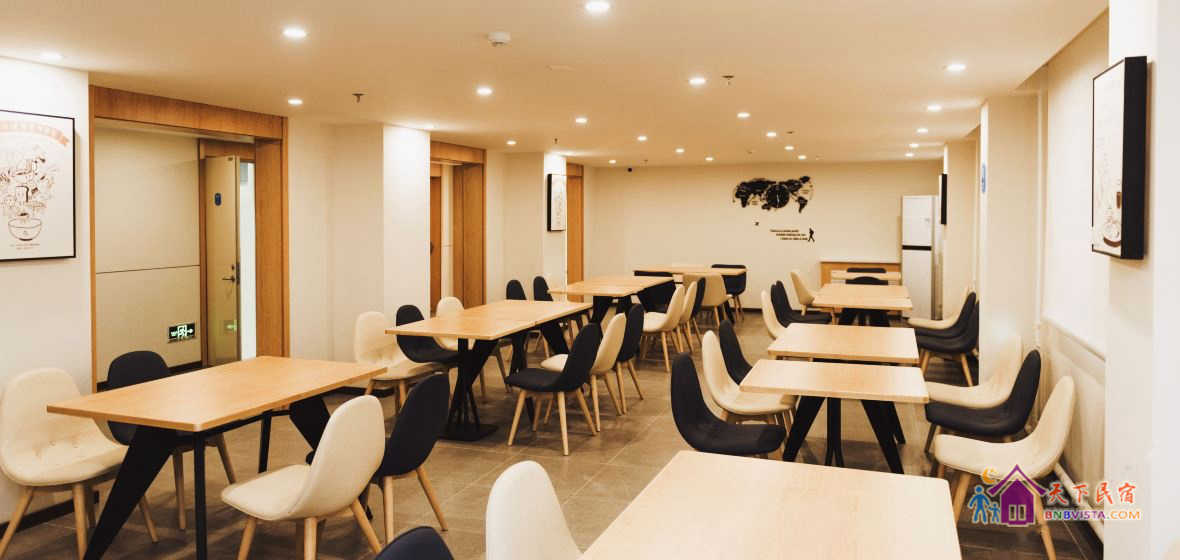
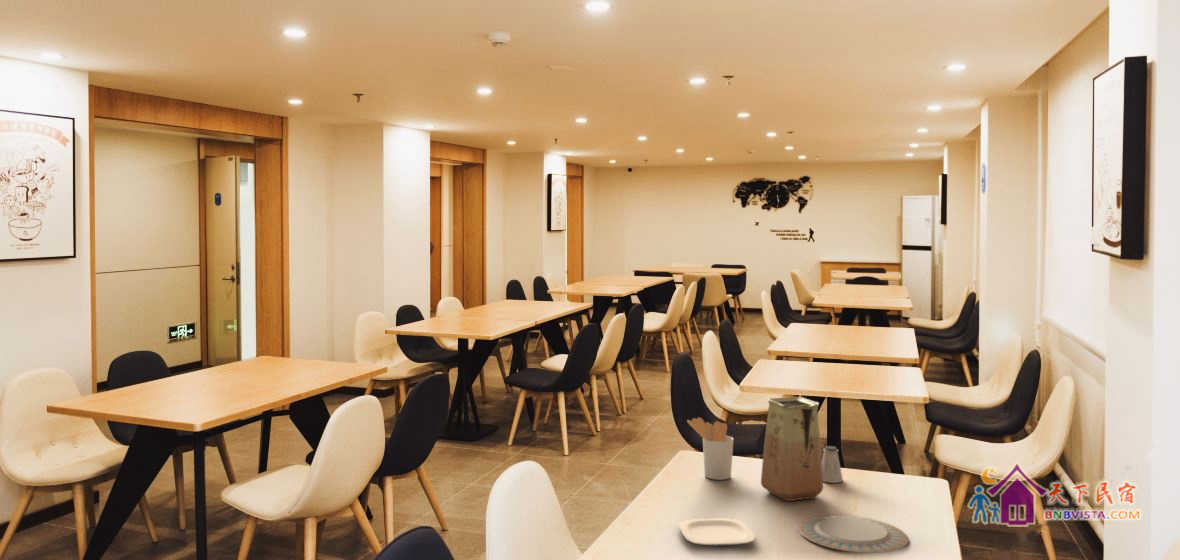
+ chinaware [798,515,910,554]
+ vase [760,396,824,502]
+ plate [678,517,757,547]
+ saltshaker [822,445,844,484]
+ utensil holder [686,416,734,481]
